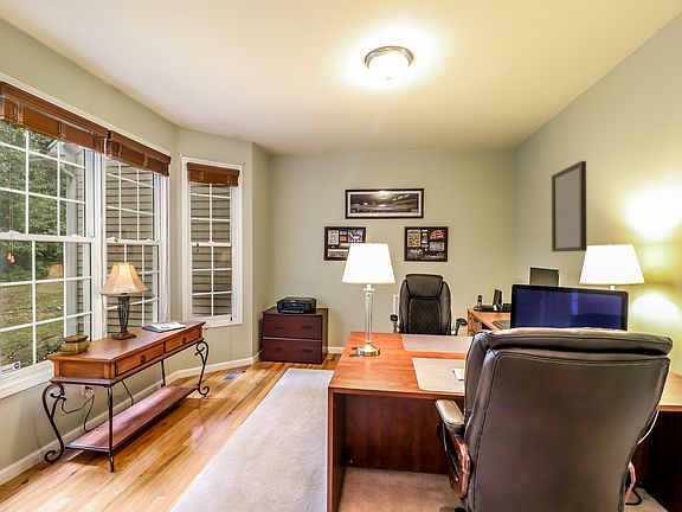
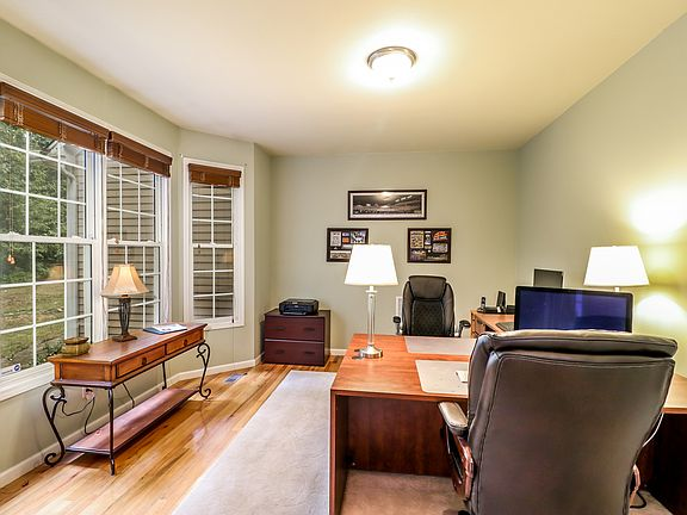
- home mirror [551,160,587,252]
